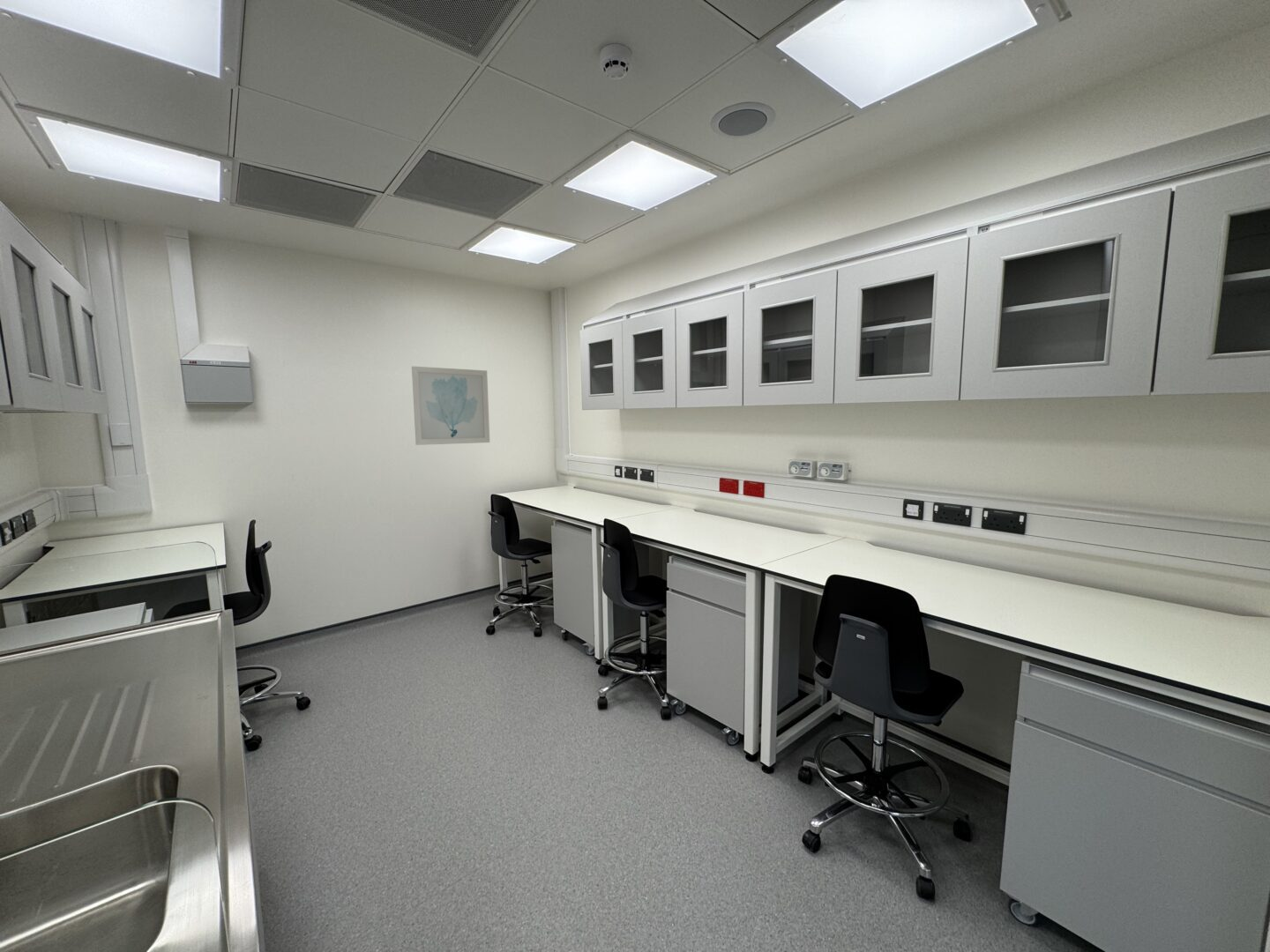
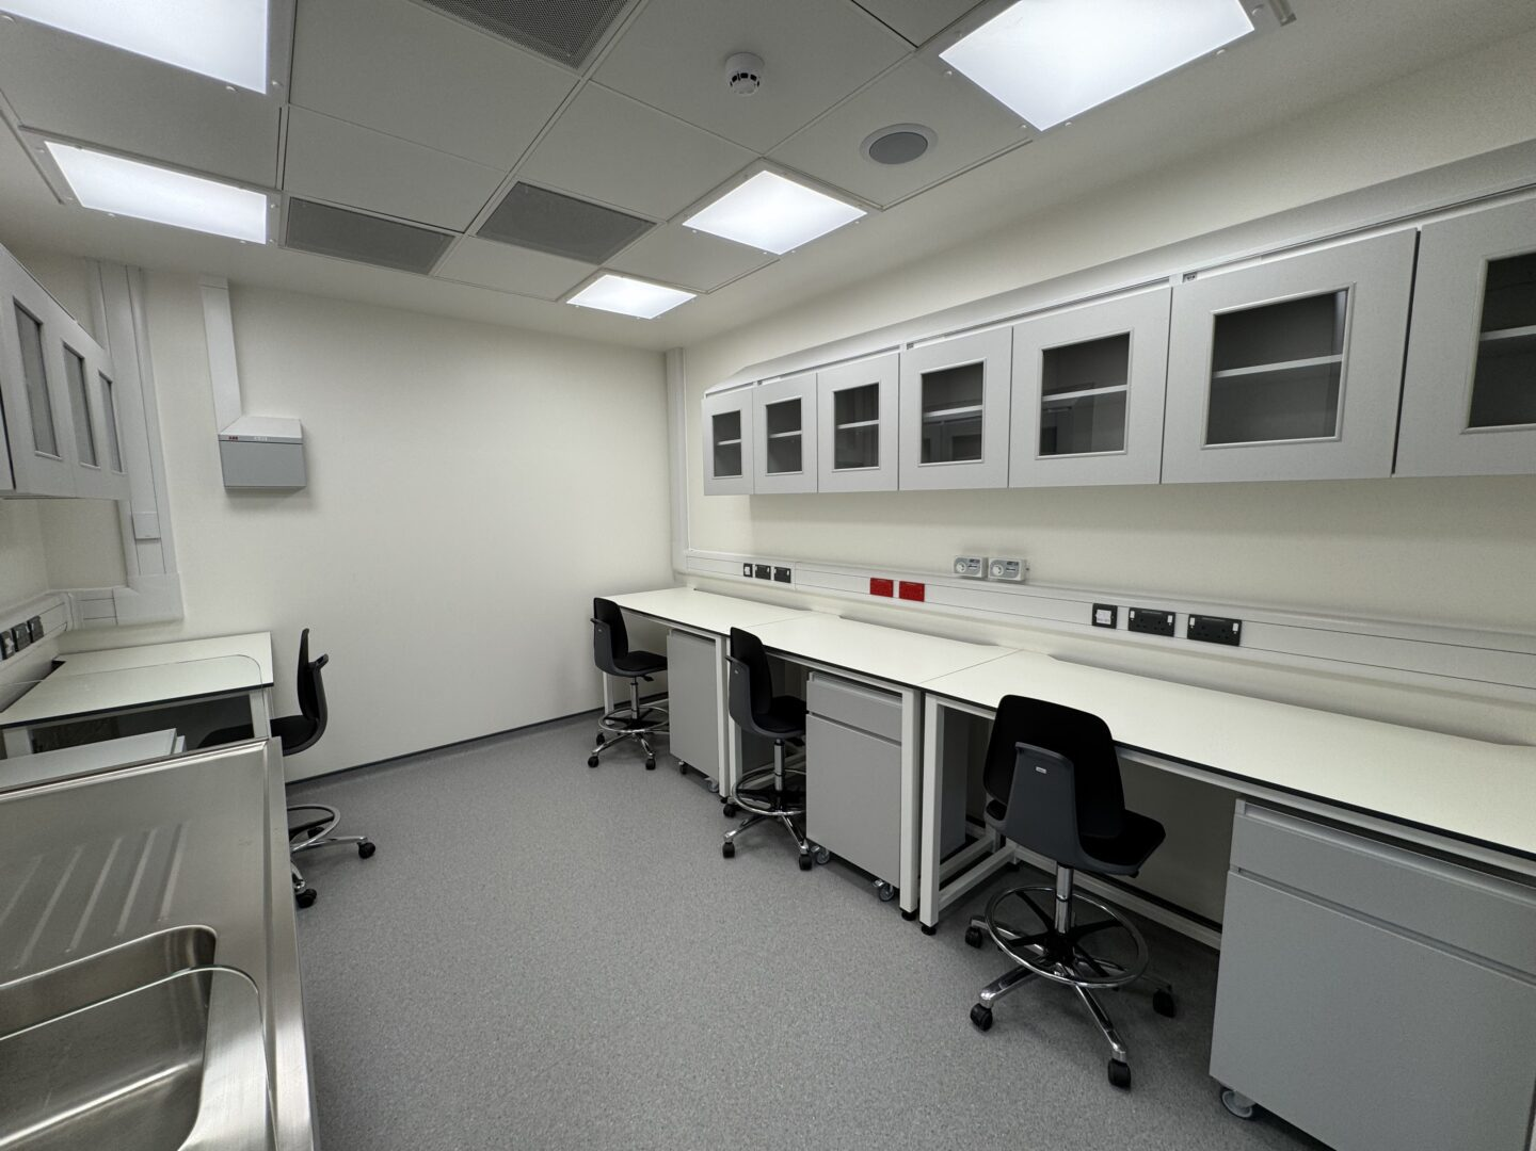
- wall art [411,366,490,446]
